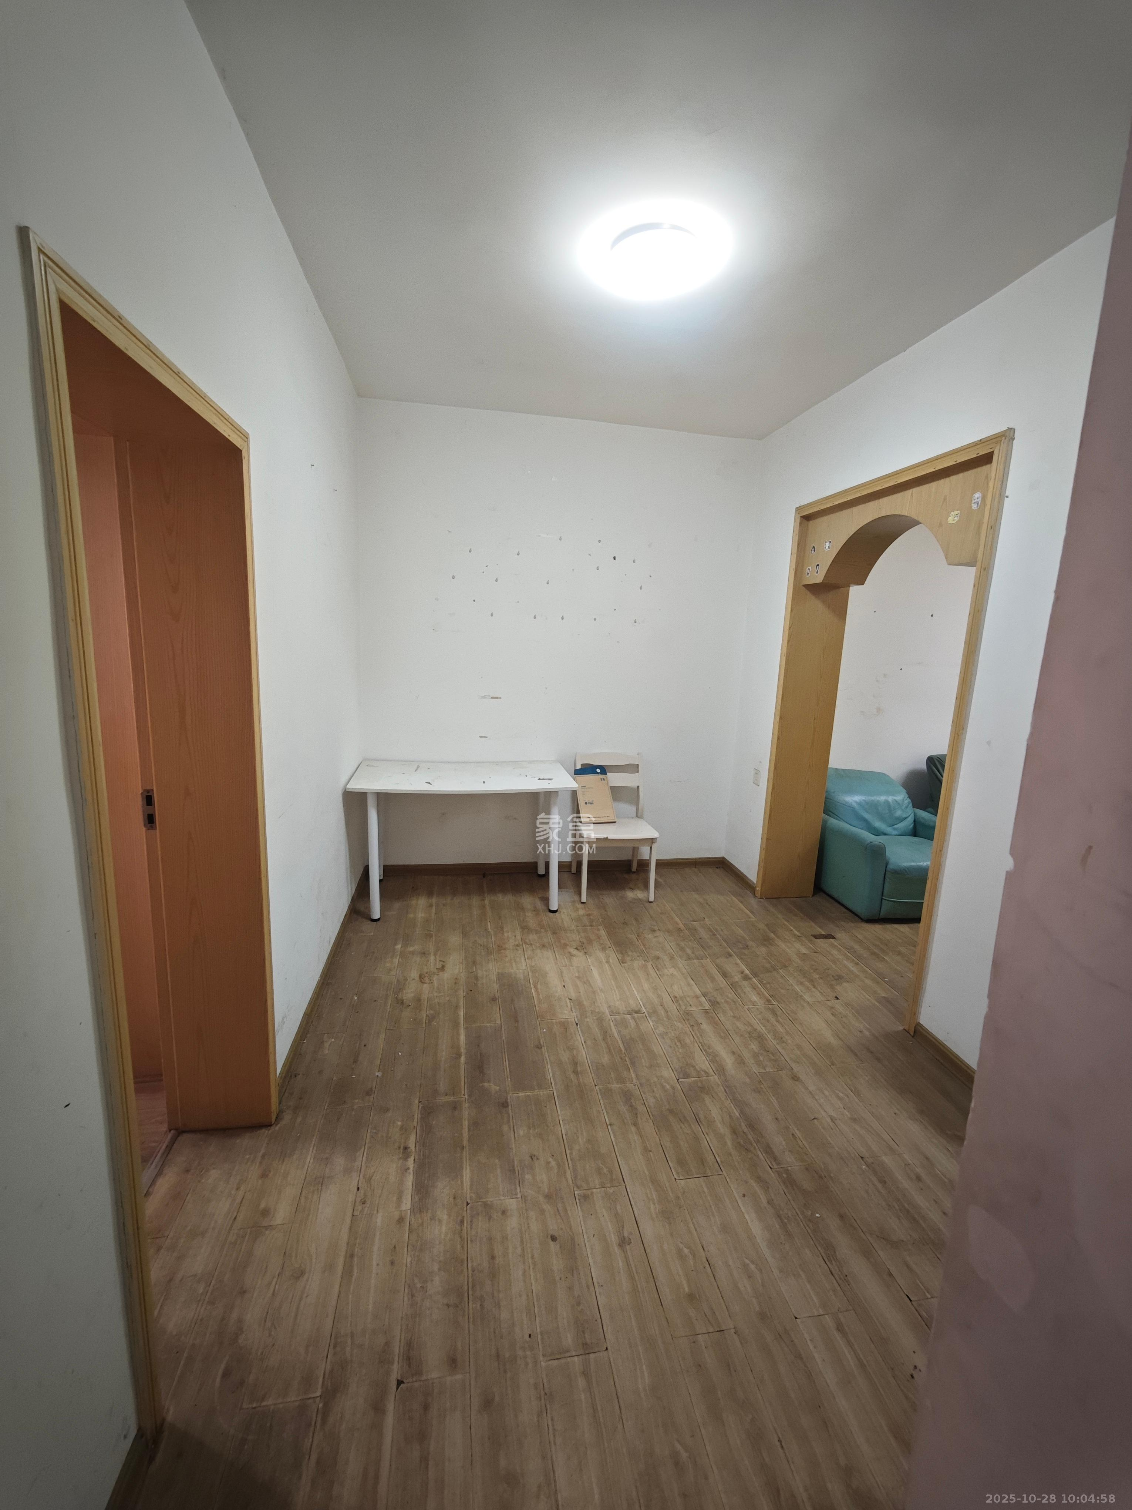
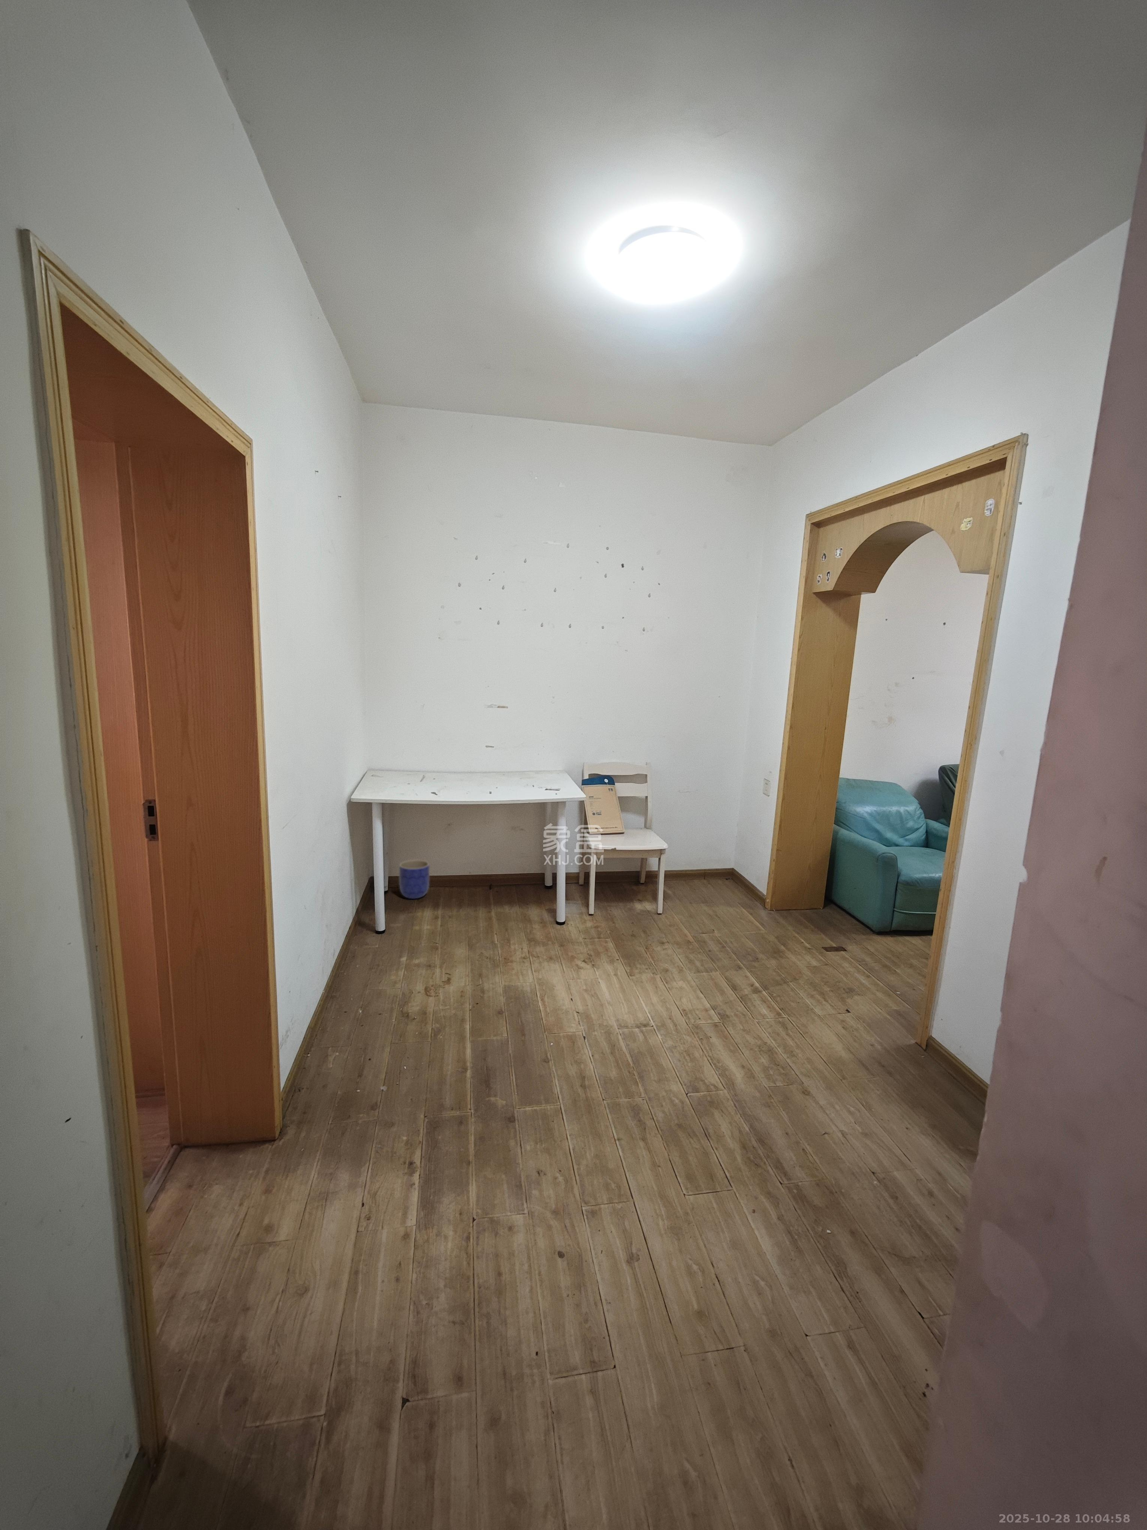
+ planter [399,859,430,899]
